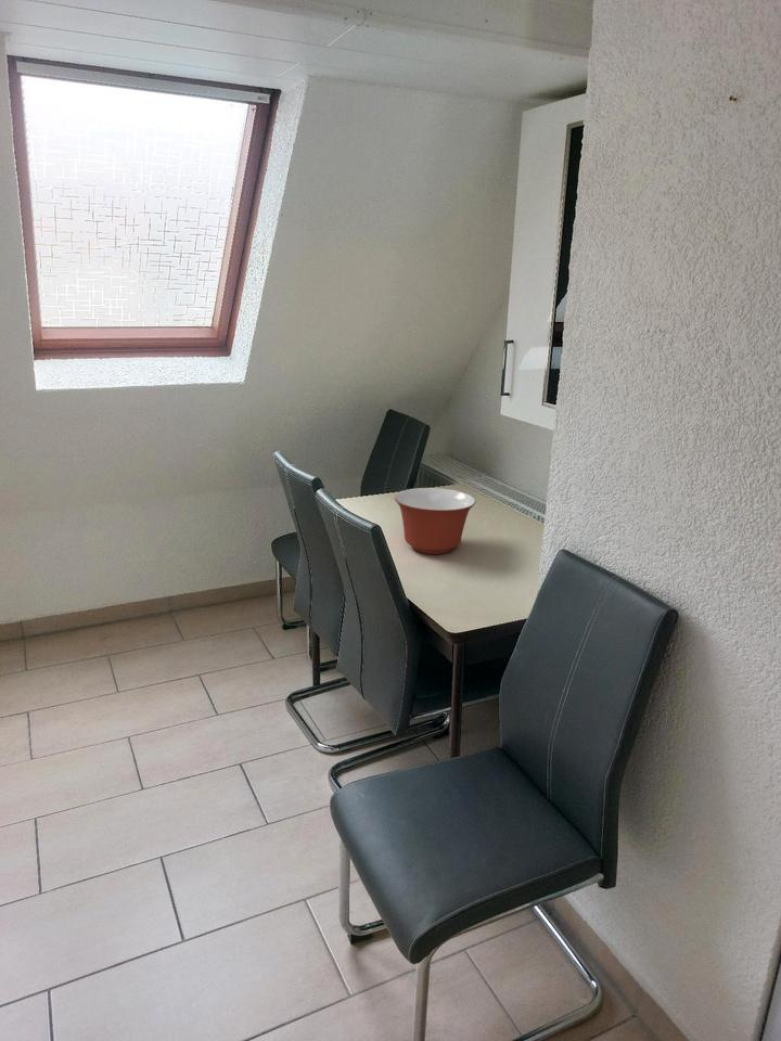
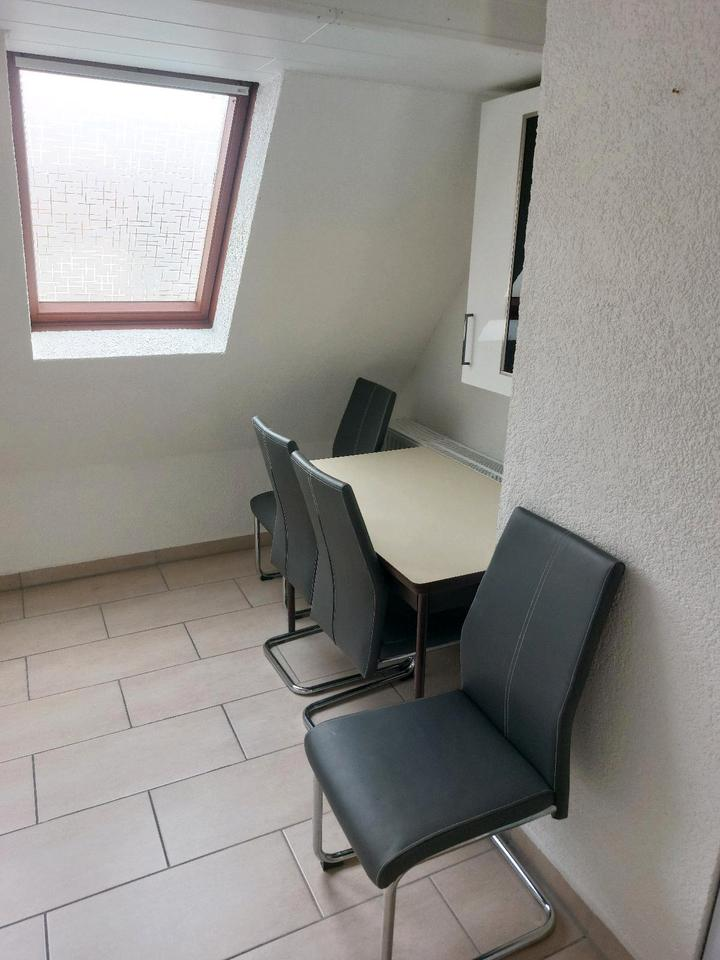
- mixing bowl [394,487,476,555]
